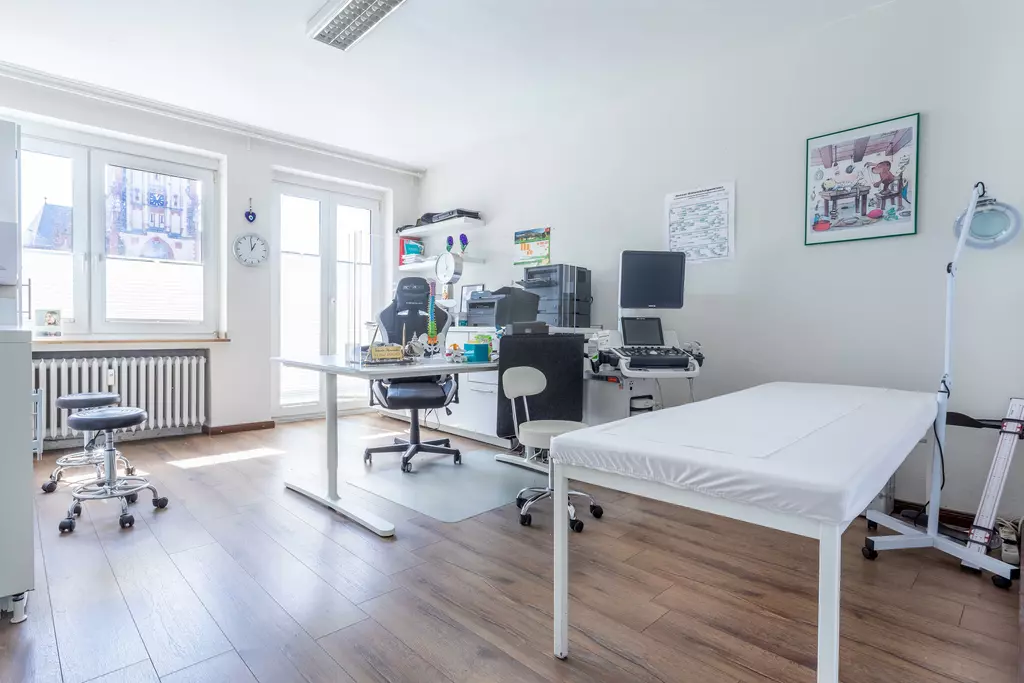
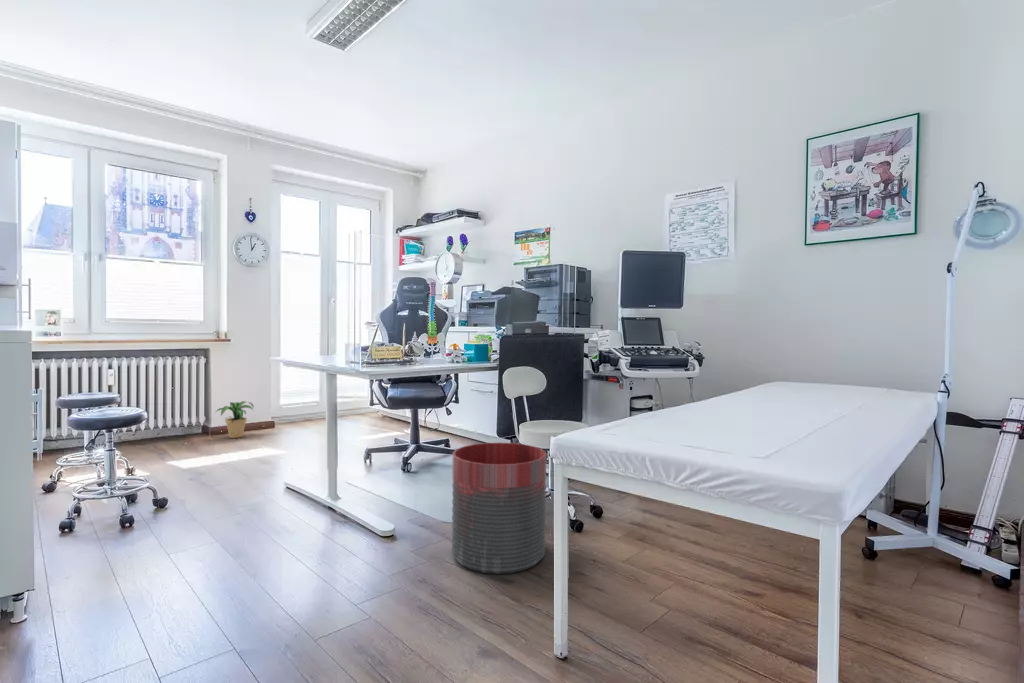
+ trash can [451,442,548,575]
+ potted plant [215,400,255,439]
